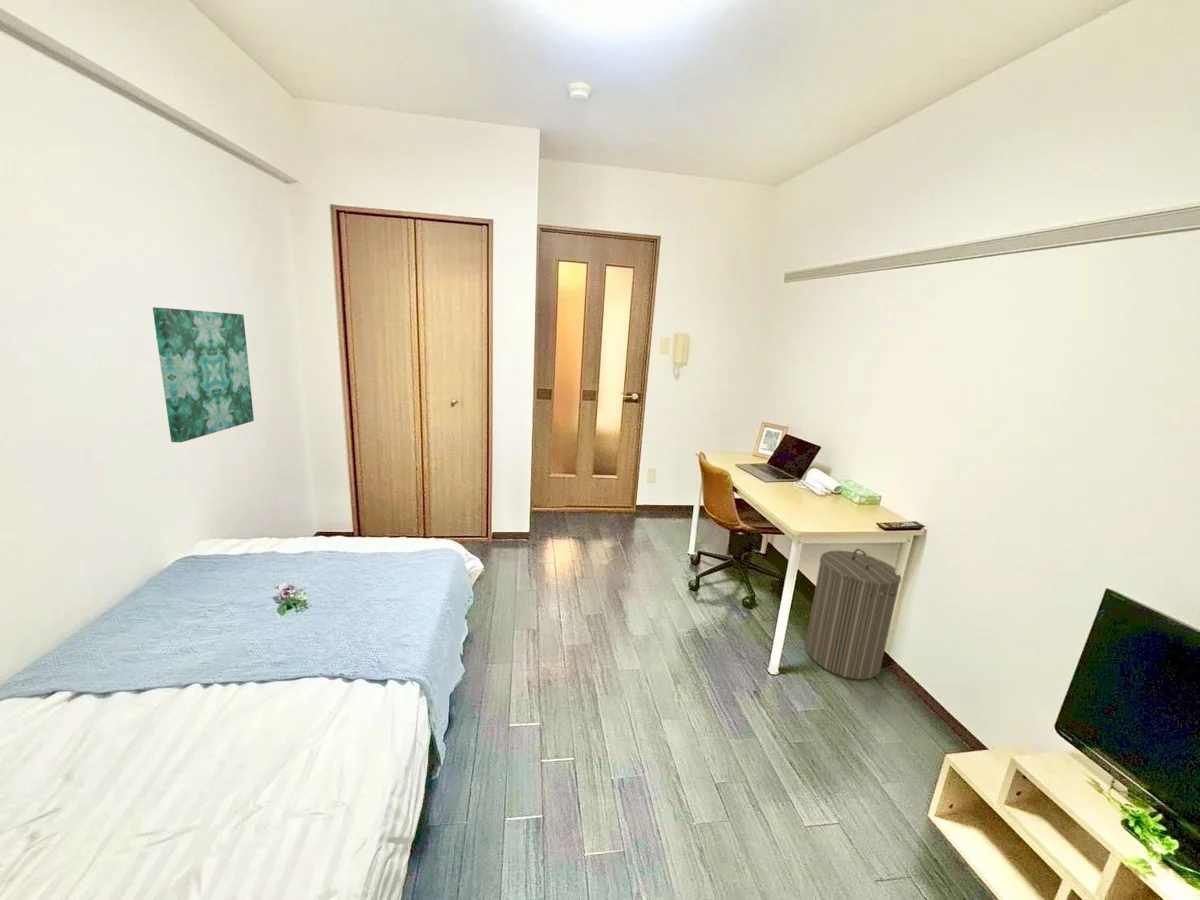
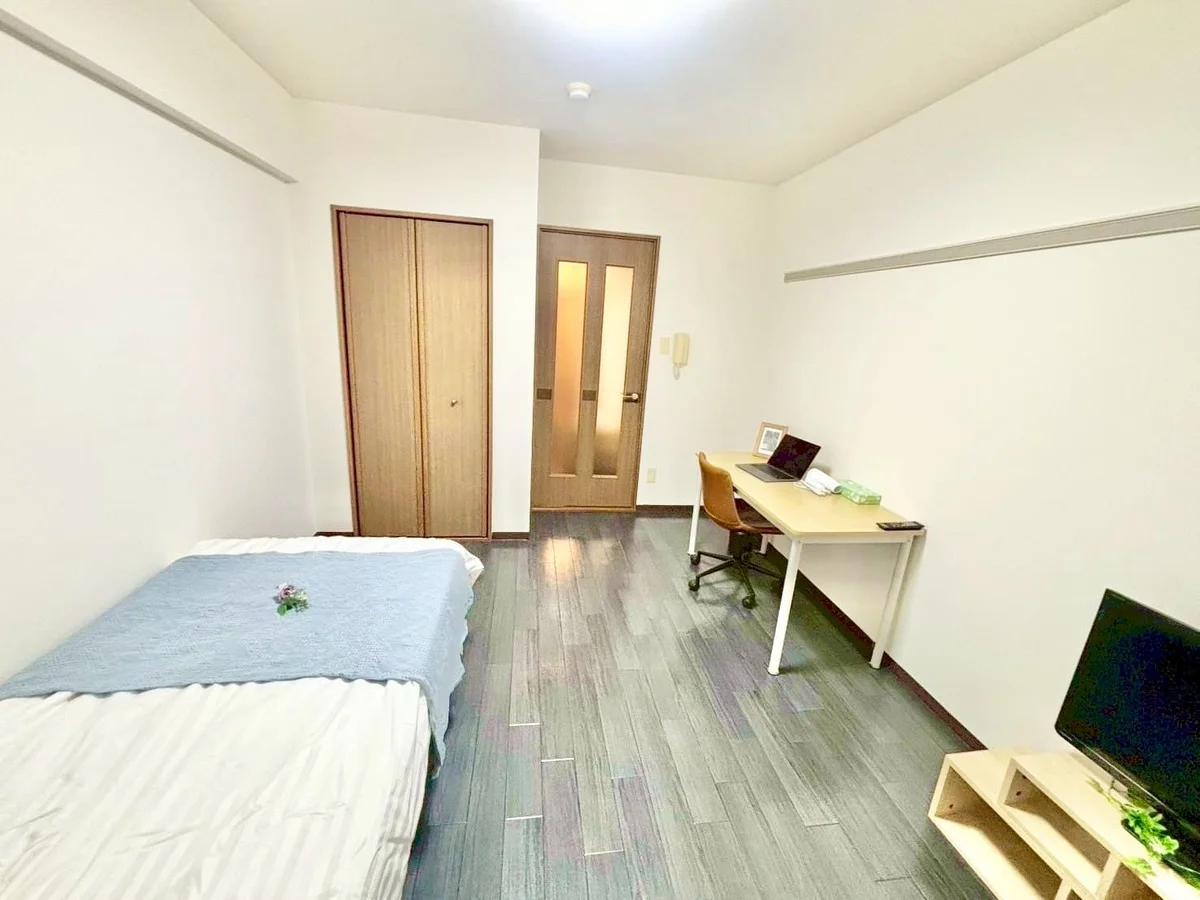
- wall art [152,306,255,443]
- laundry hamper [804,548,902,681]
